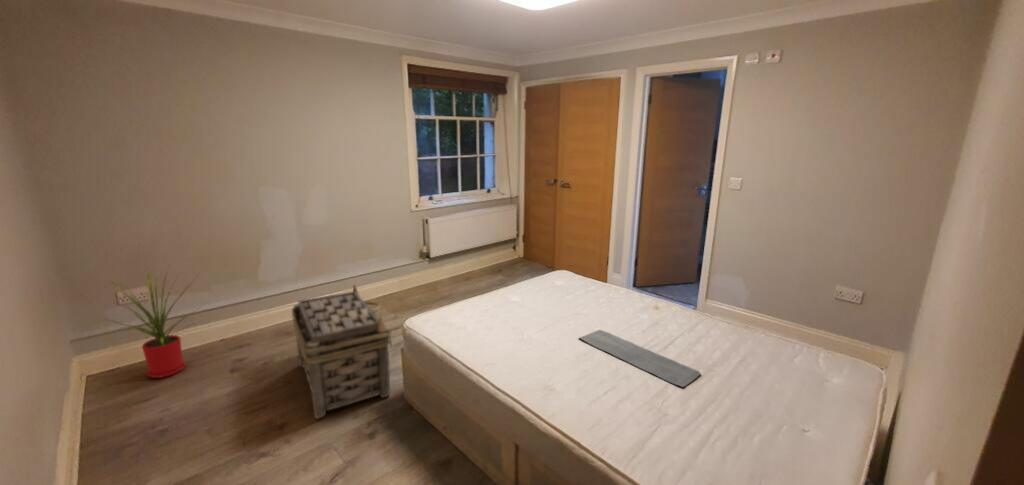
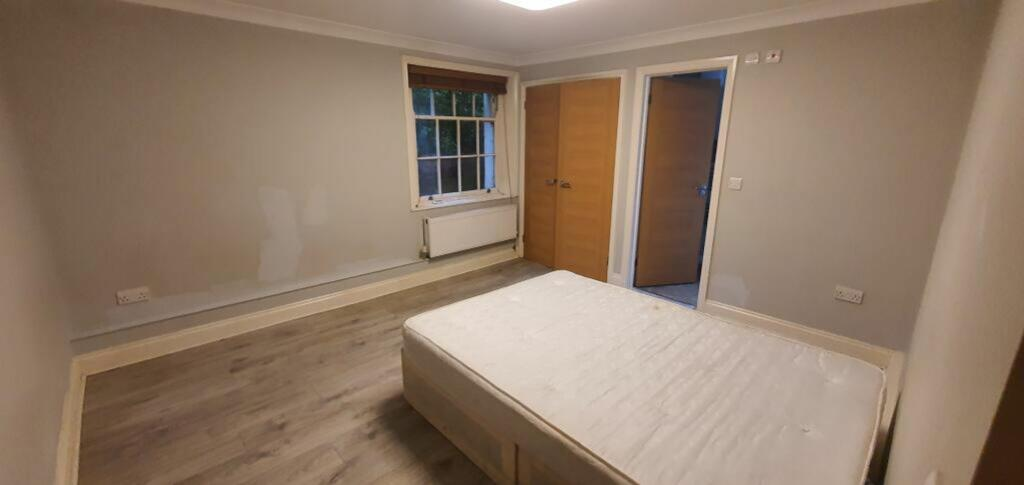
- house plant [91,264,207,379]
- basket [291,283,393,420]
- bath mat [577,329,701,388]
